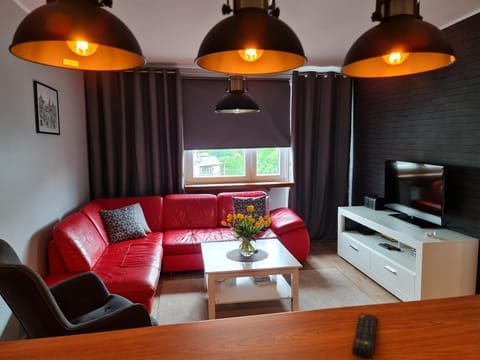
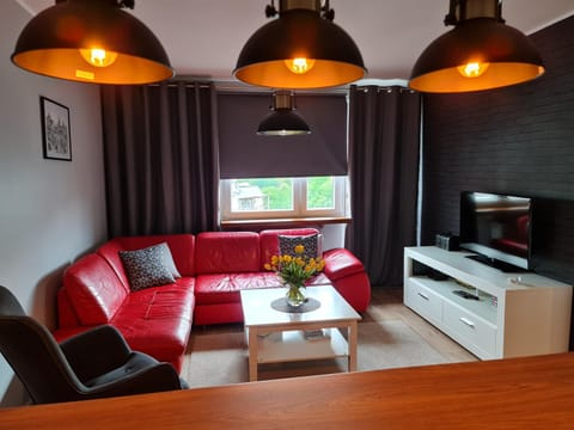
- remote control [351,313,378,360]
